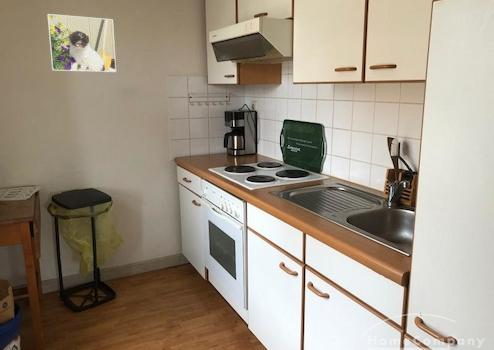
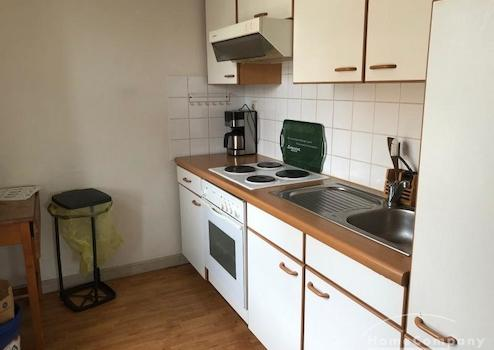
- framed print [47,13,117,73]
